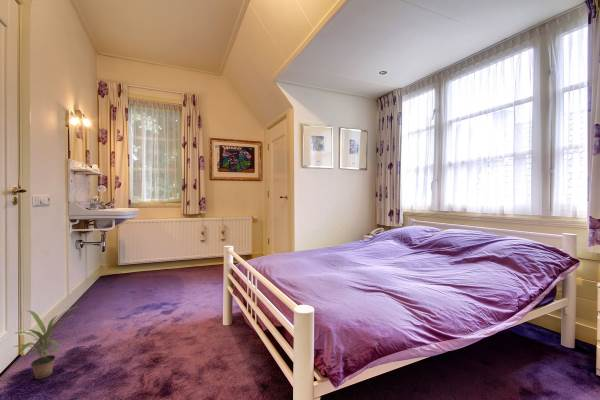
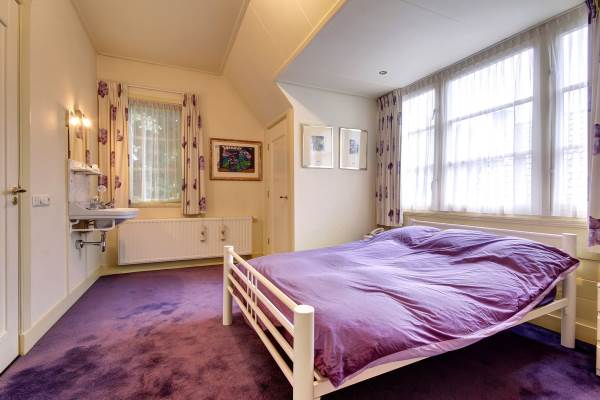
- potted plant [13,305,79,380]
